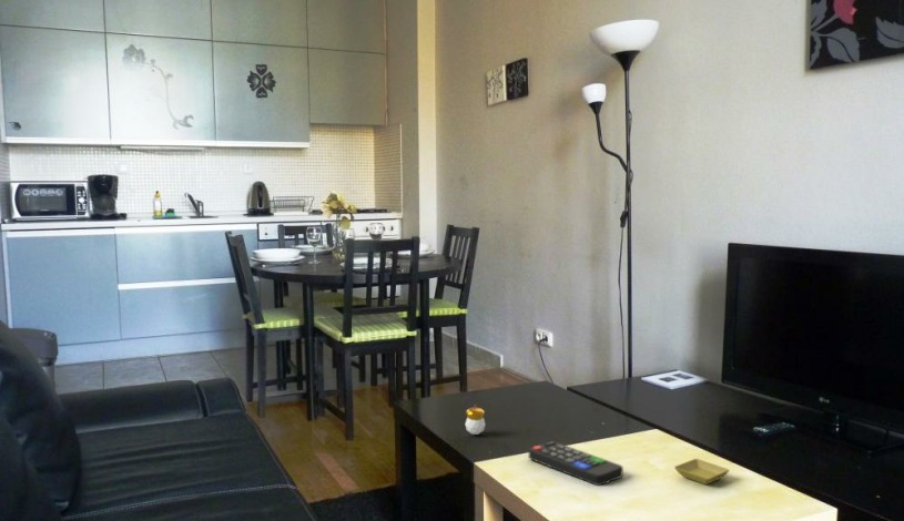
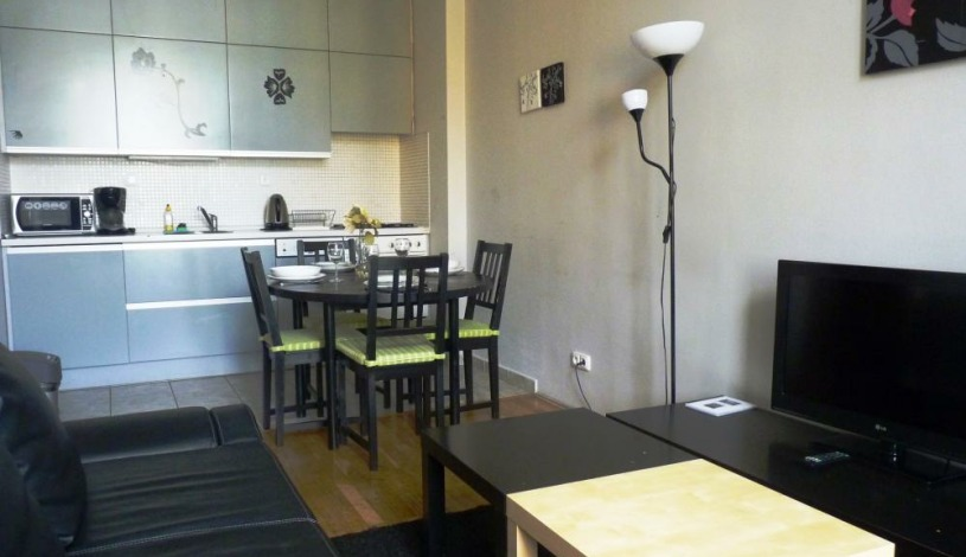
- remote control [528,440,624,487]
- candle [464,403,486,436]
- saucer [673,458,731,486]
